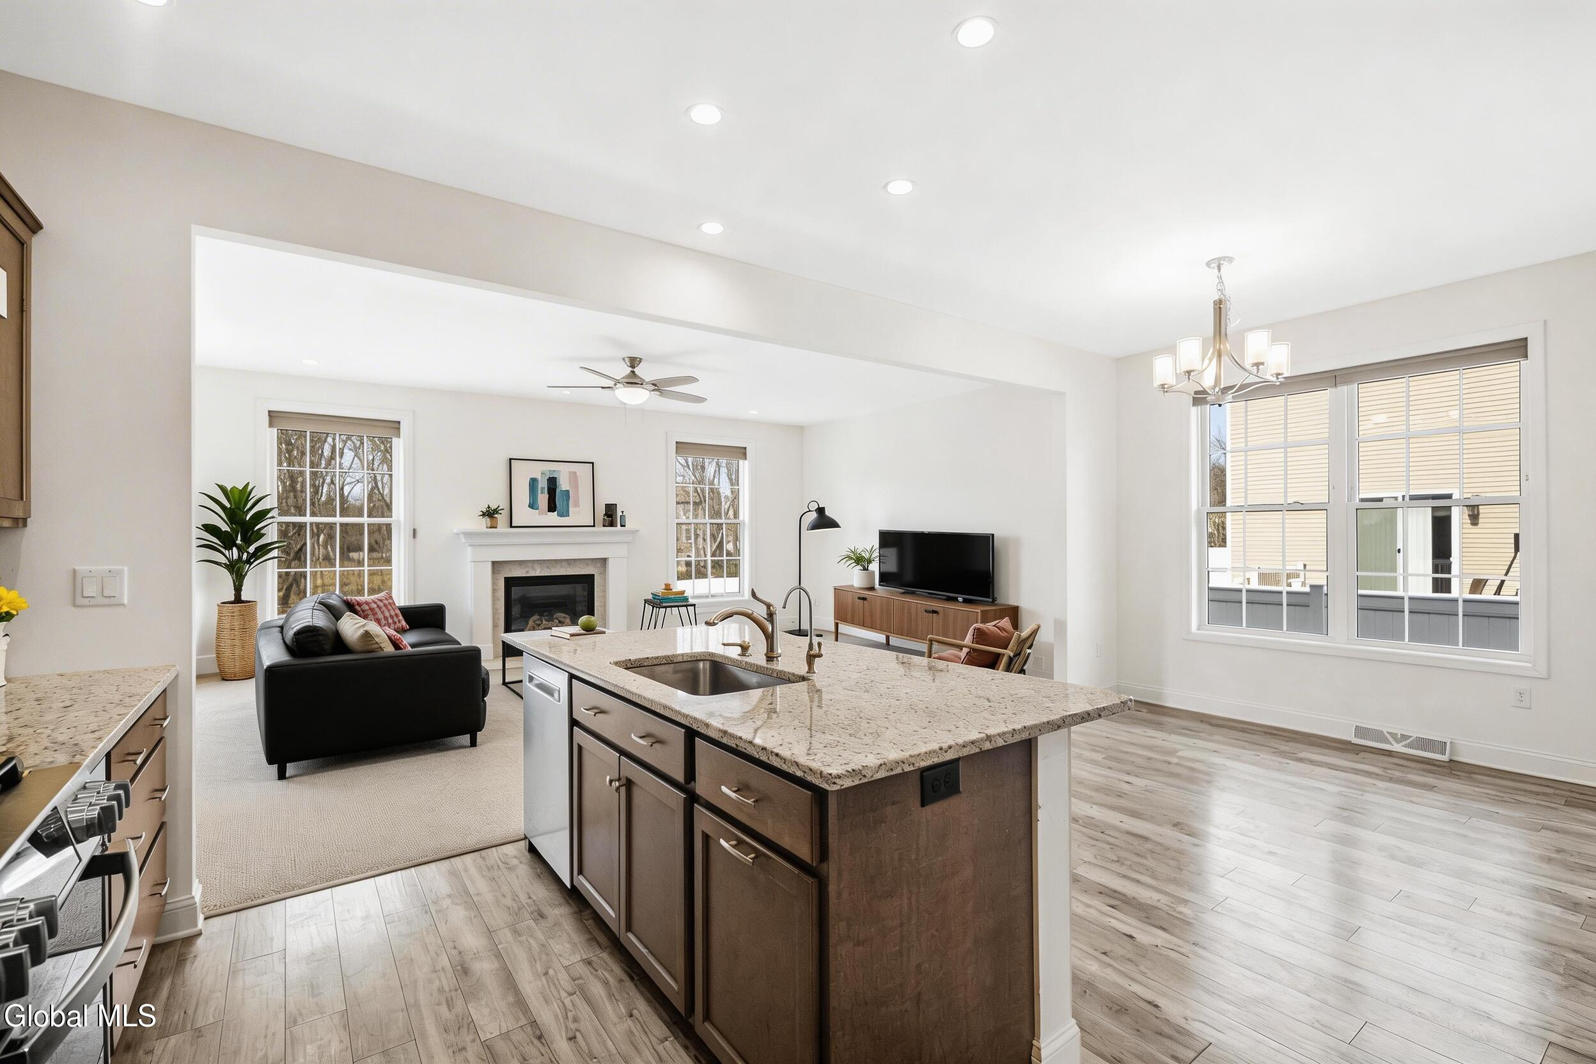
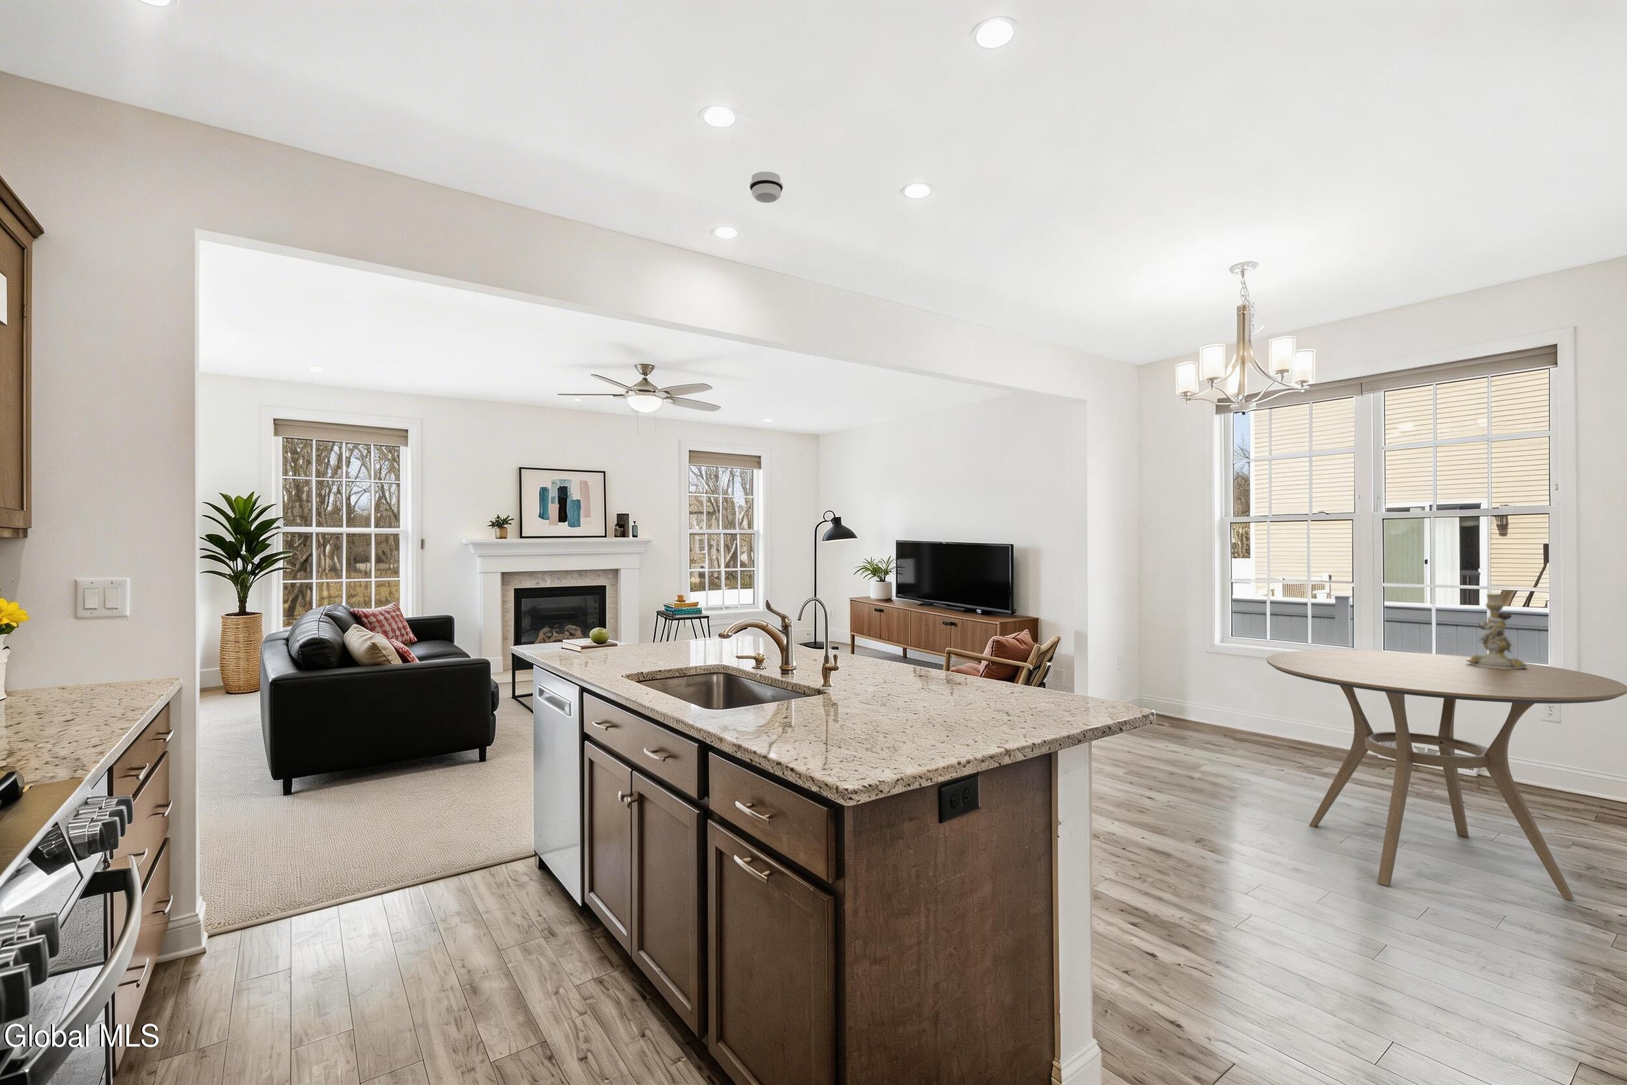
+ dining table [1266,649,1627,901]
+ candlestick [1465,592,1528,668]
+ smoke detector [749,171,783,203]
